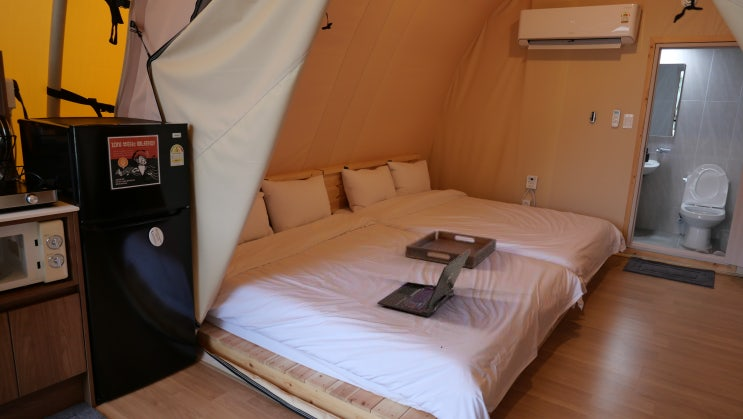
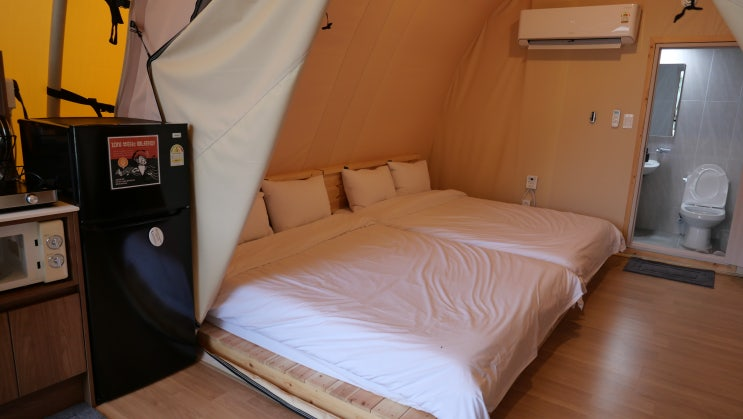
- serving tray [405,230,497,269]
- laptop [376,250,470,318]
